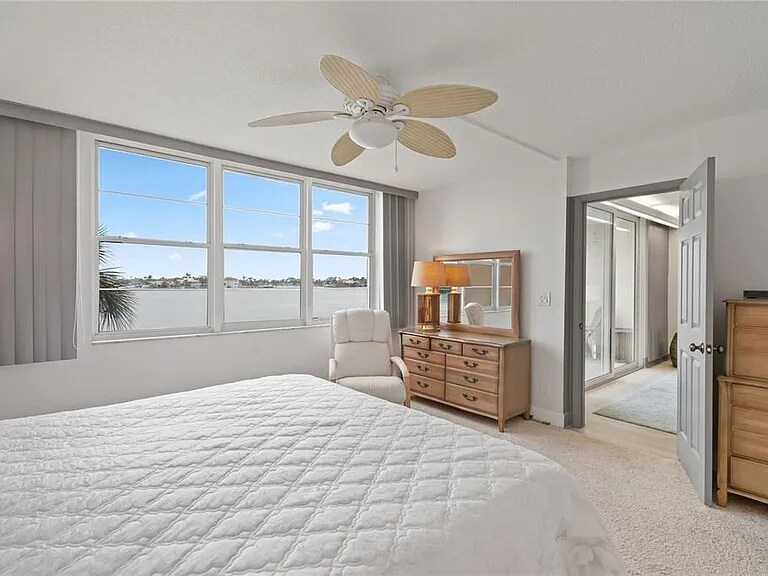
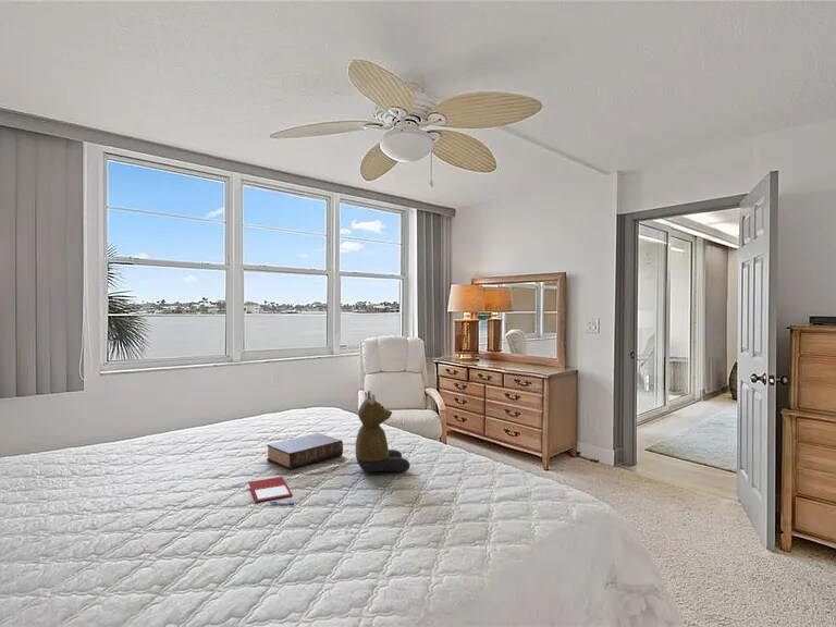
+ bear [355,390,410,472]
+ book [266,432,344,470]
+ notebook [247,476,295,506]
